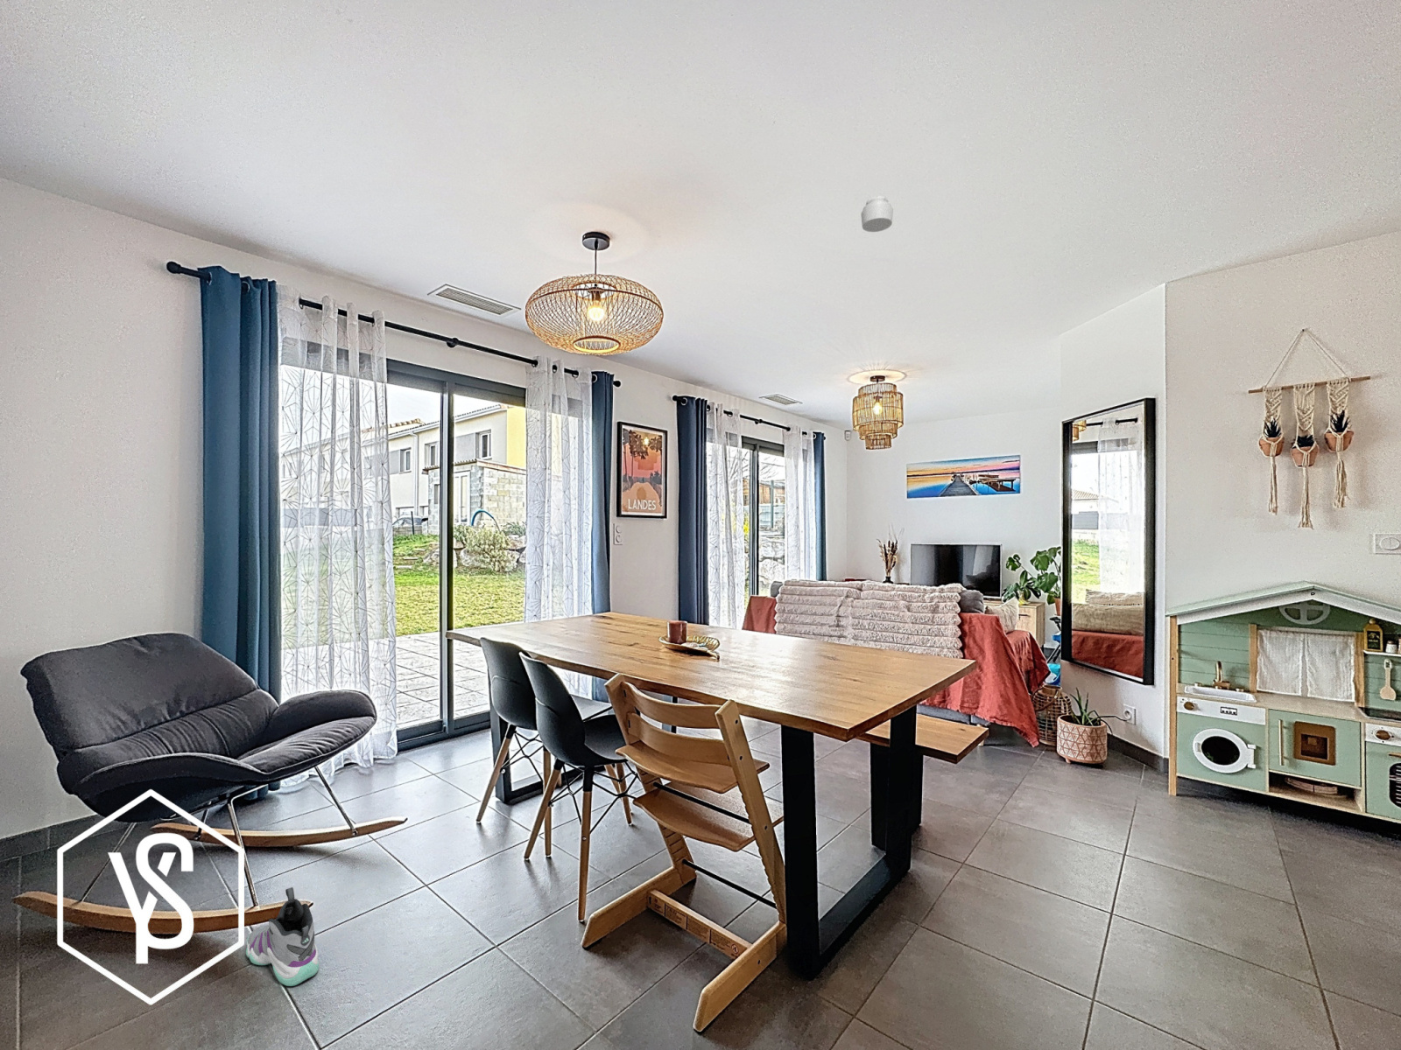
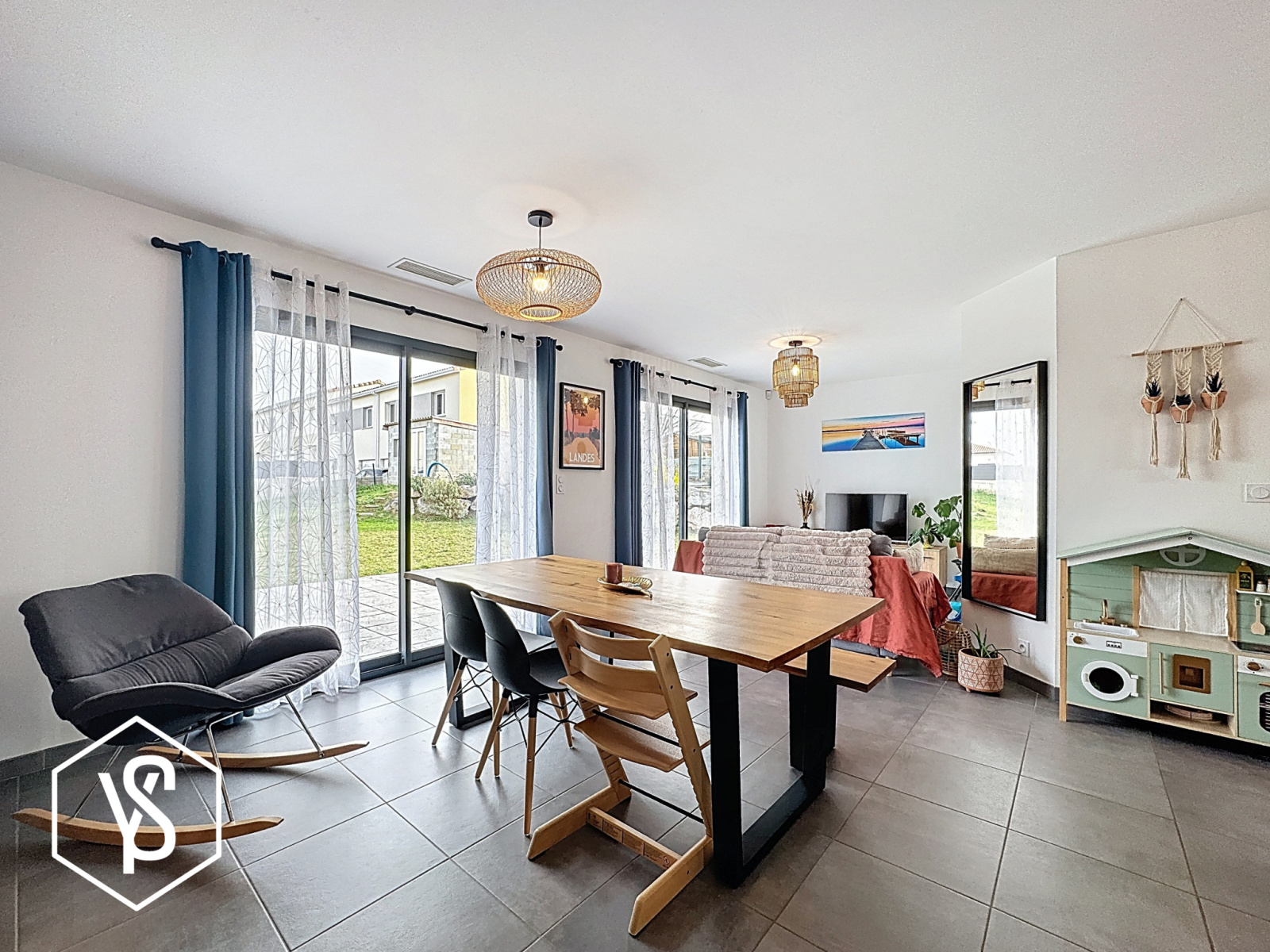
- sneaker [245,887,320,987]
- smoke detector [859,195,894,233]
